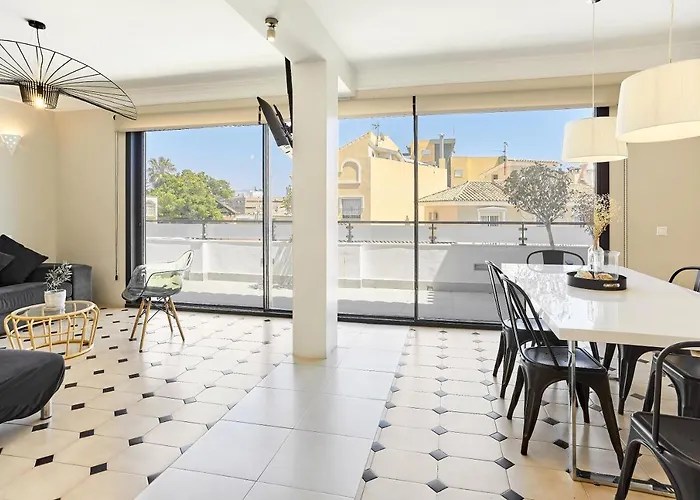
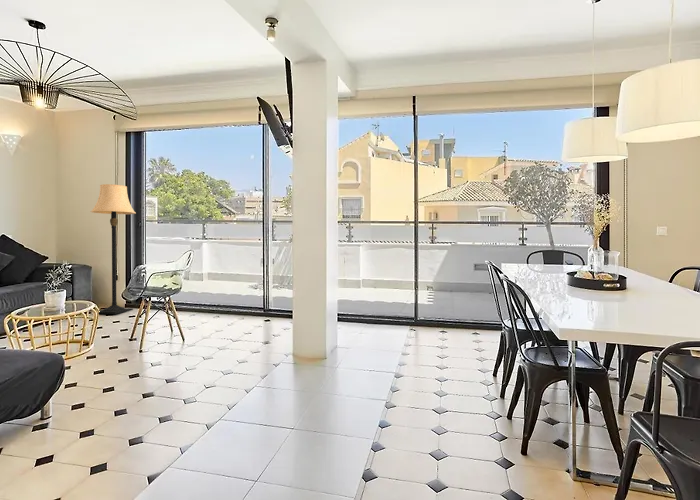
+ lamp [90,183,137,315]
